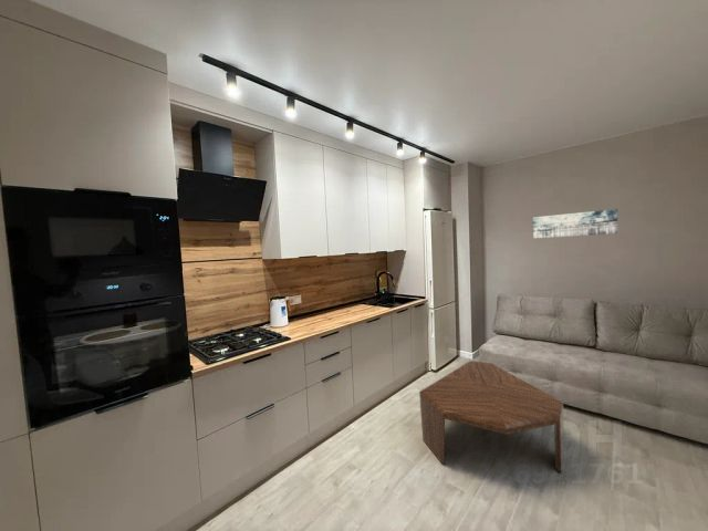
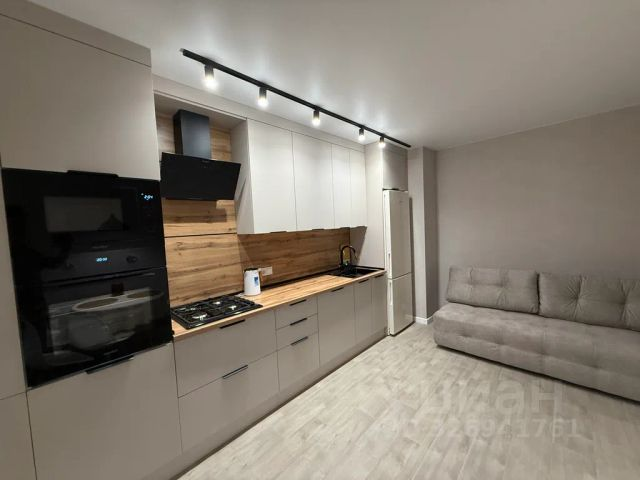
- coffee table [418,360,565,473]
- wall art [532,208,618,239]
